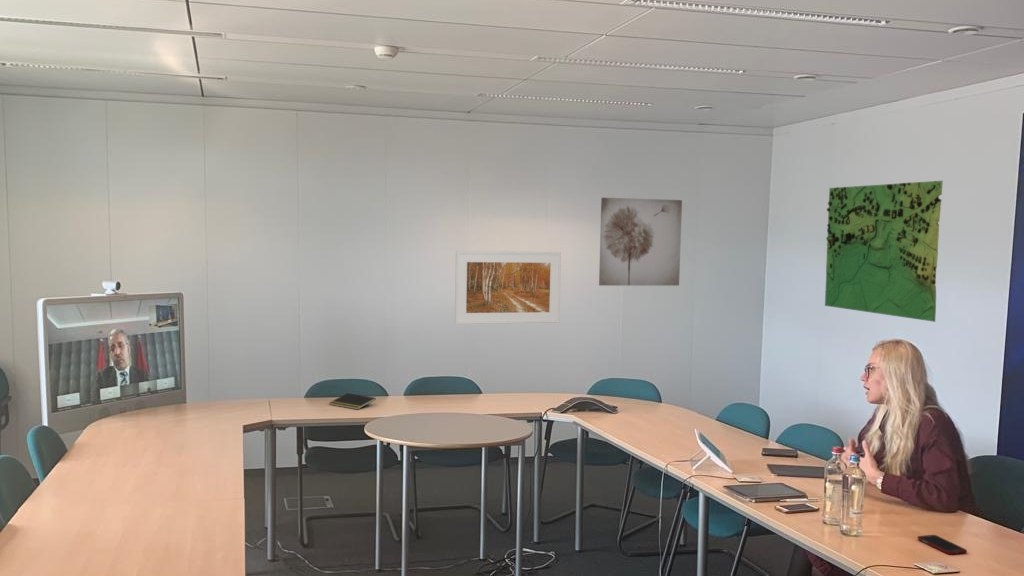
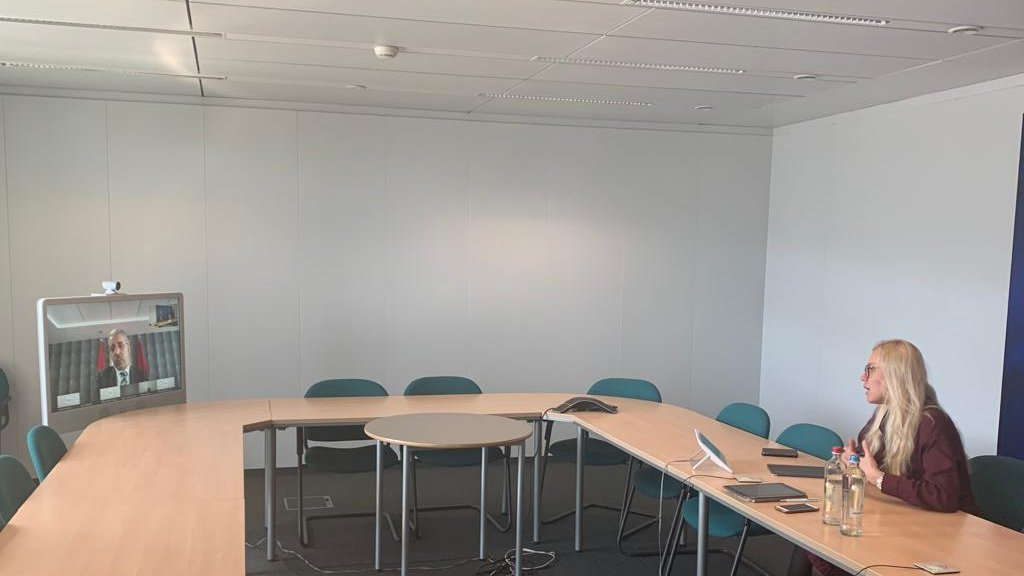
- map [824,180,944,323]
- notepad [328,392,377,411]
- cell phone [916,534,968,555]
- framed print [454,250,562,325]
- wall art [598,197,683,287]
